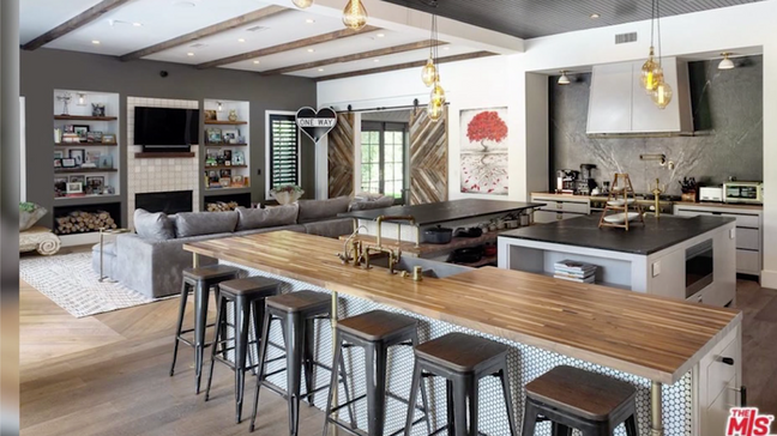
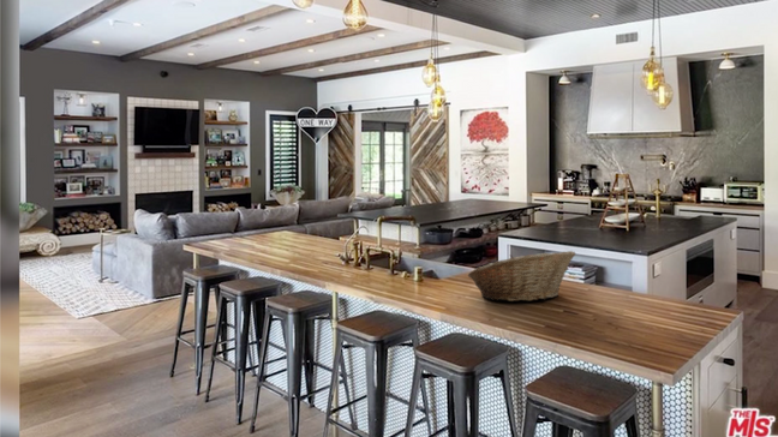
+ fruit basket [467,250,576,303]
